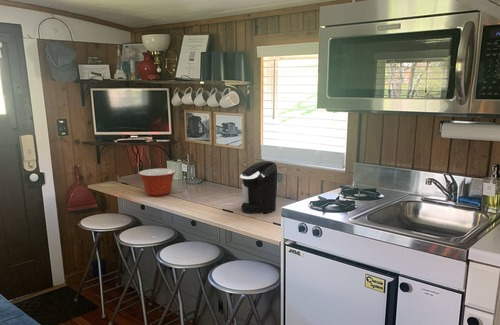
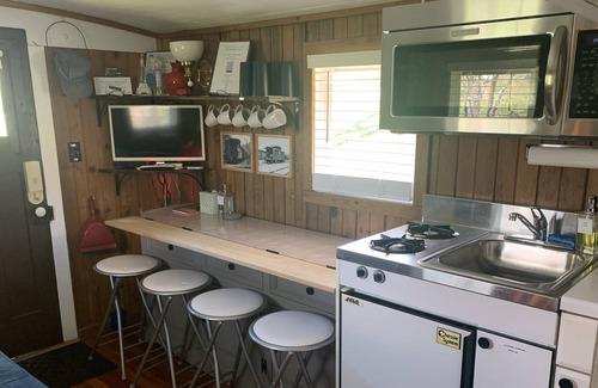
- mixing bowl [138,168,177,198]
- coffee maker [239,160,278,215]
